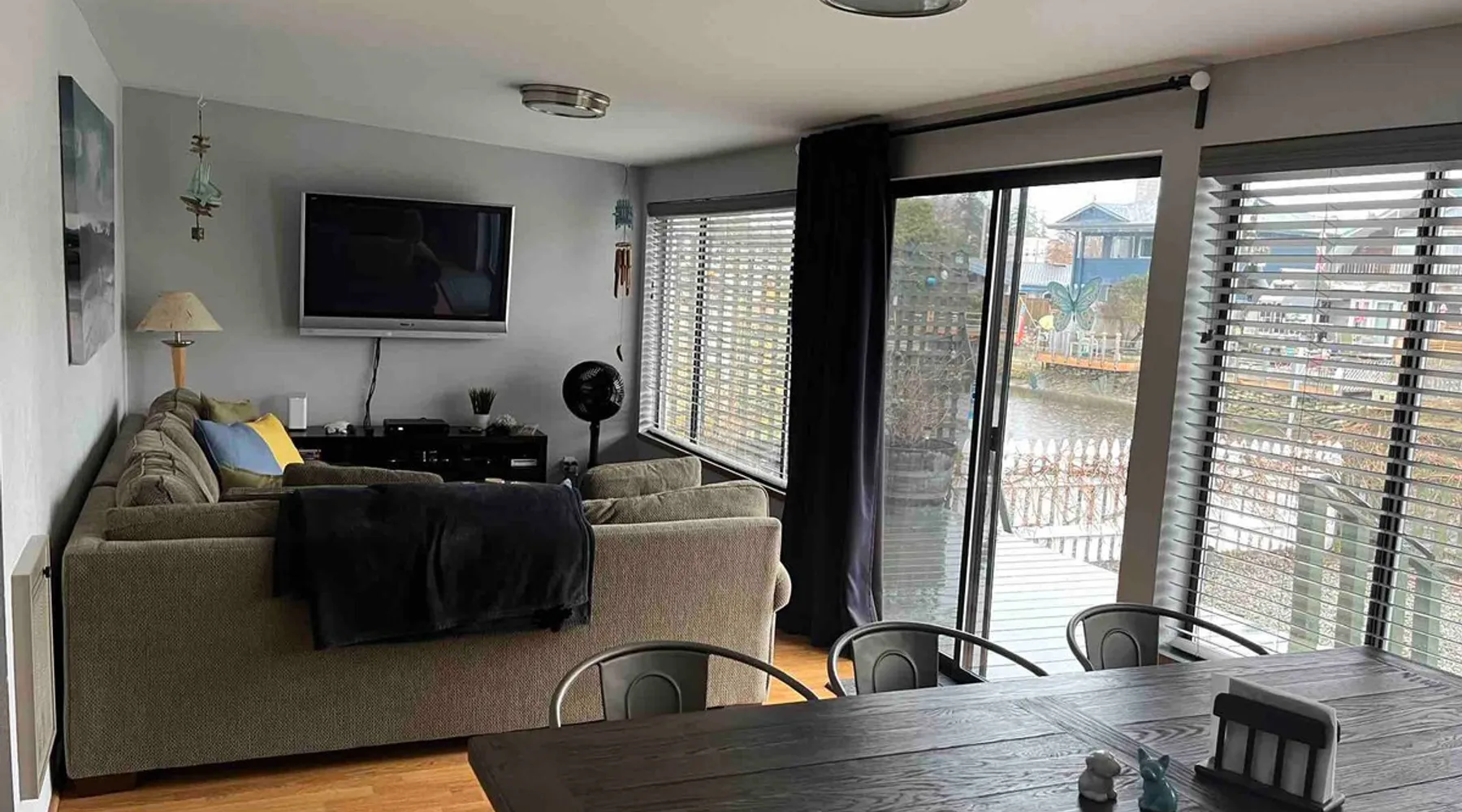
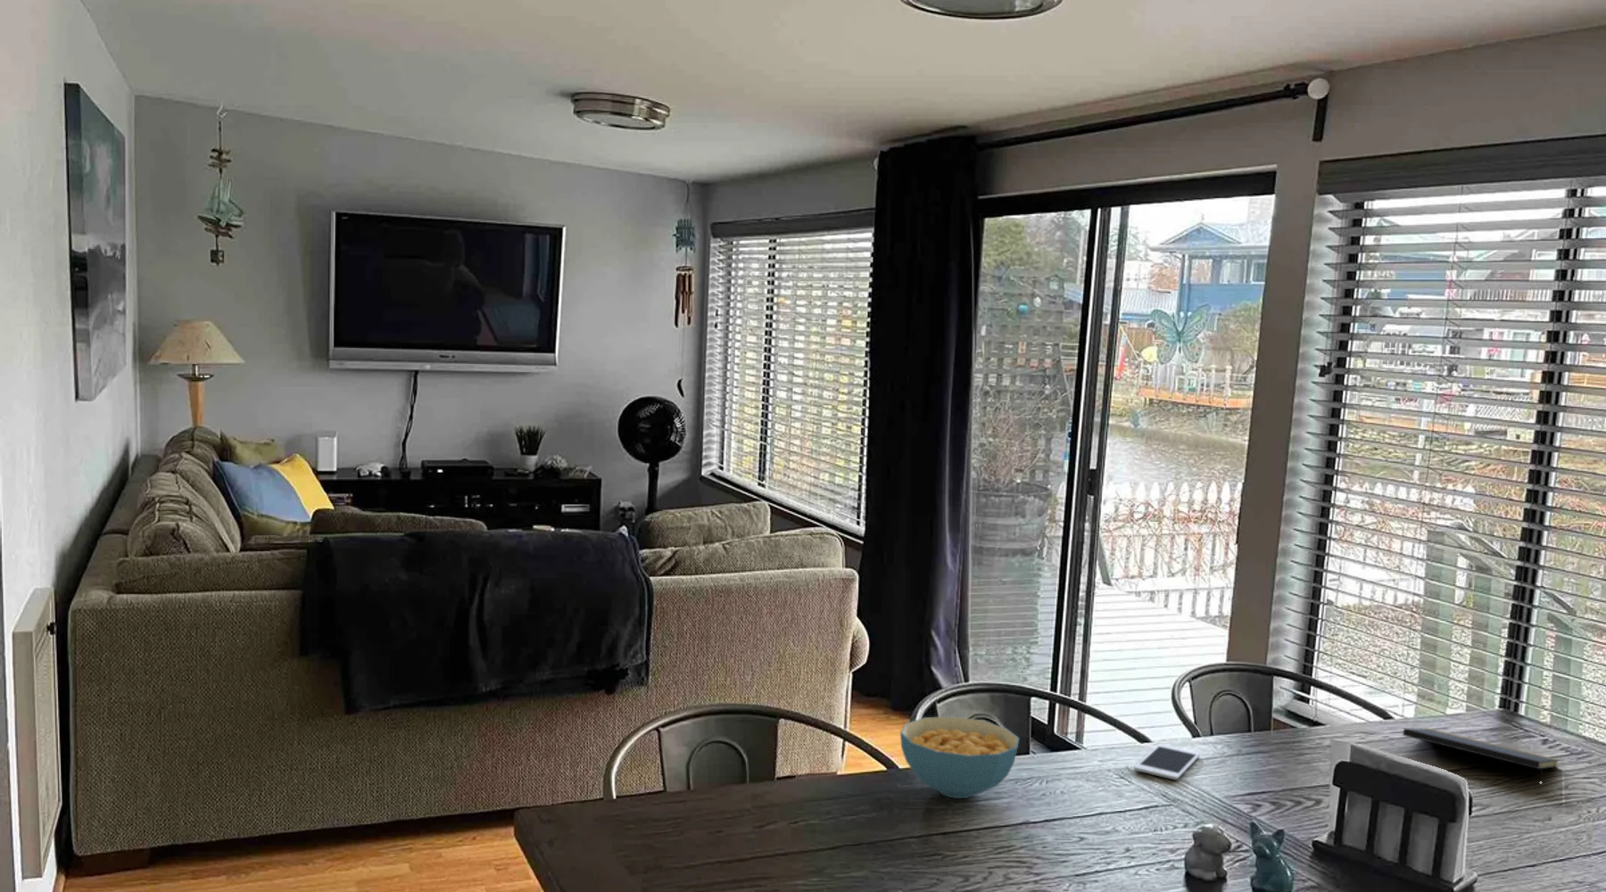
+ cell phone [1134,744,1201,781]
+ notepad [1402,727,1560,789]
+ cereal bowl [900,715,1021,800]
